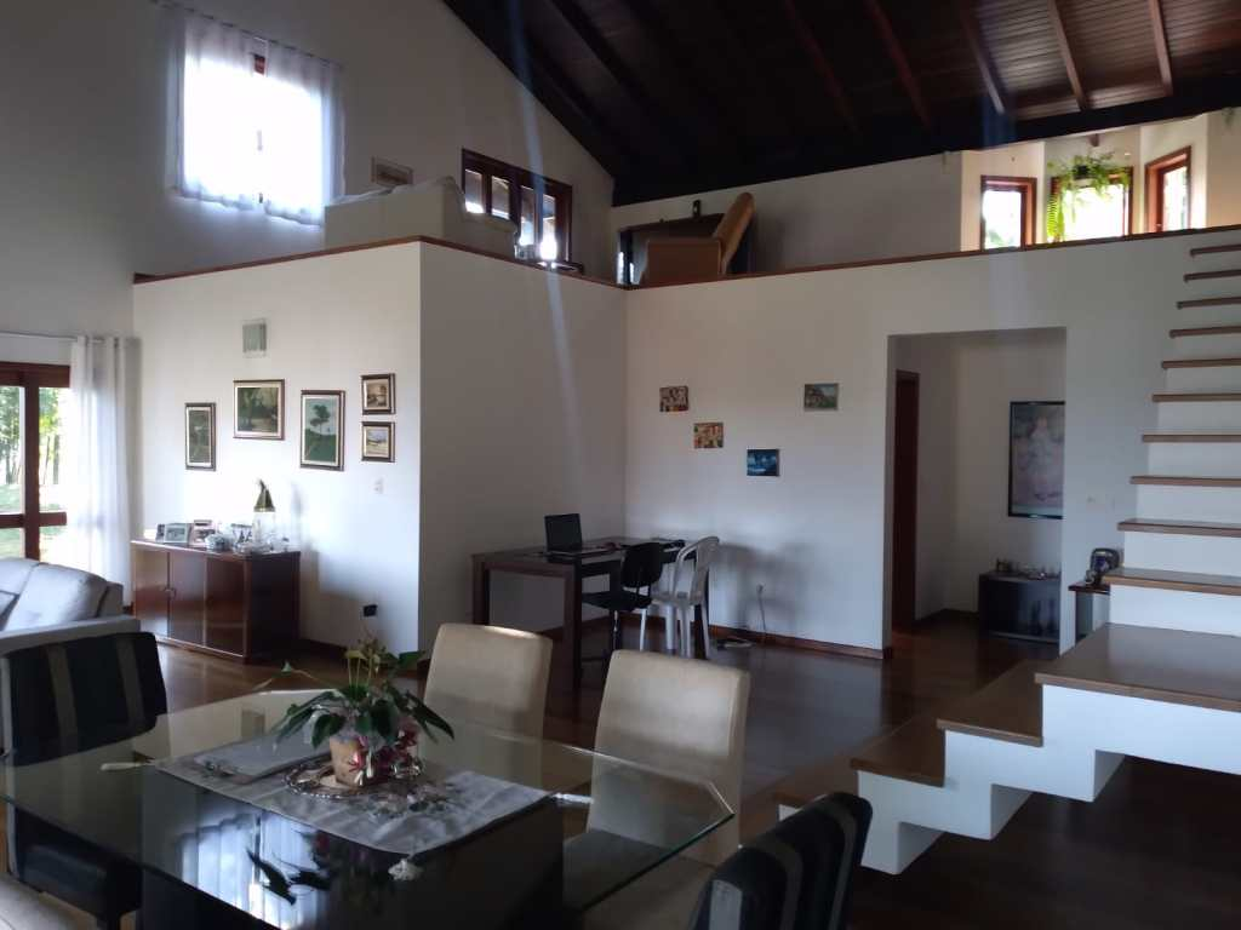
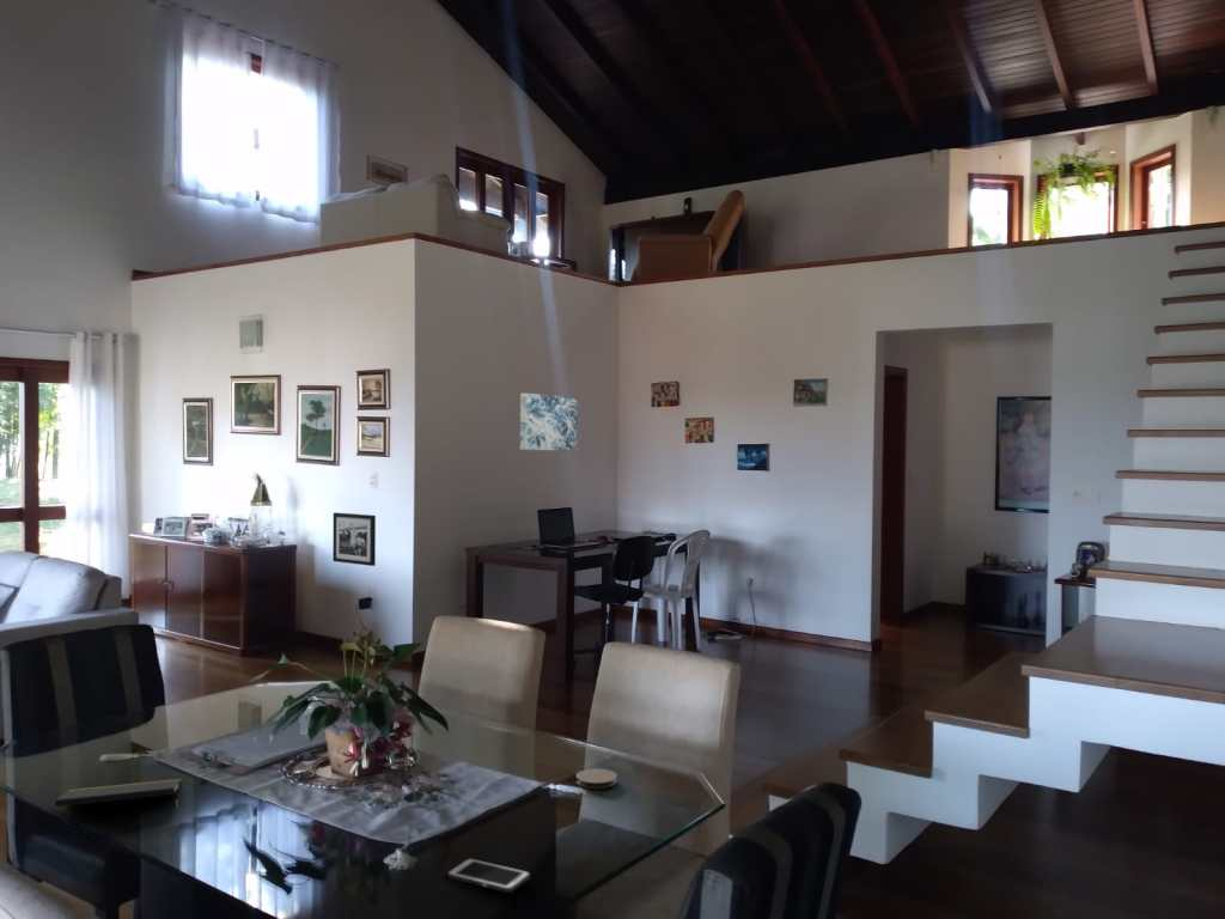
+ picture frame [331,511,377,567]
+ coaster [574,767,618,790]
+ notepad [54,778,182,808]
+ wall art [519,392,578,451]
+ cell phone [446,857,531,894]
